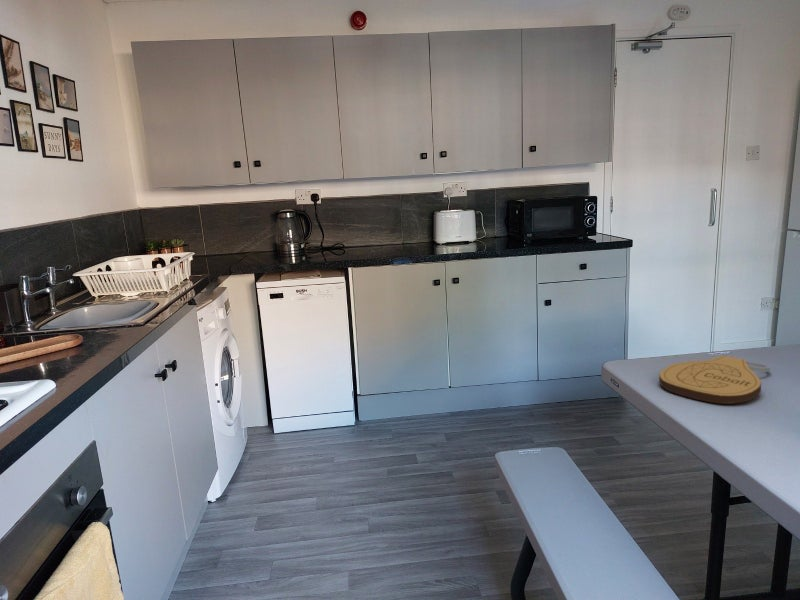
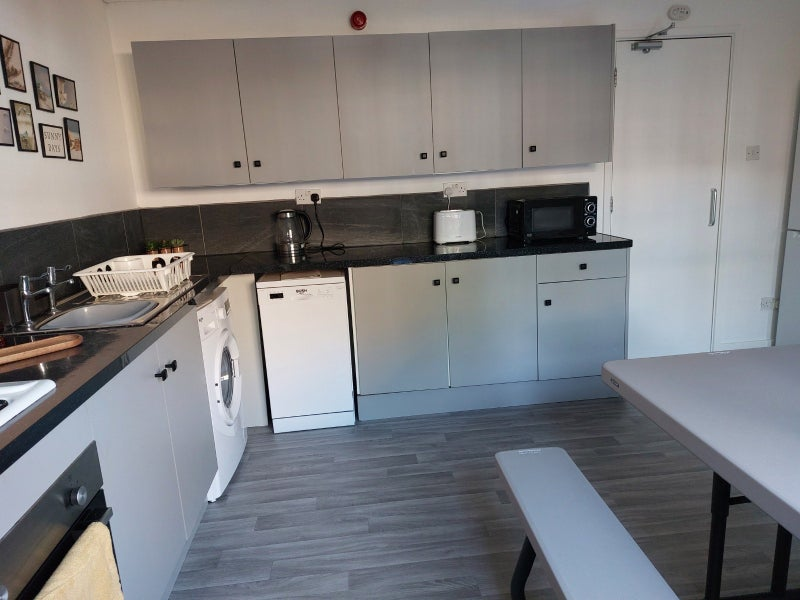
- key chain [658,355,771,405]
